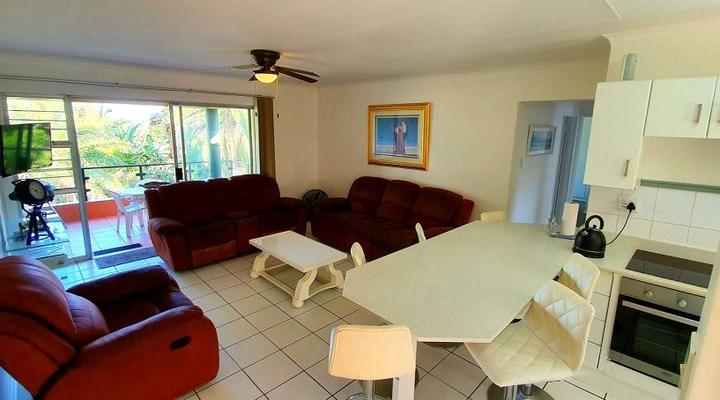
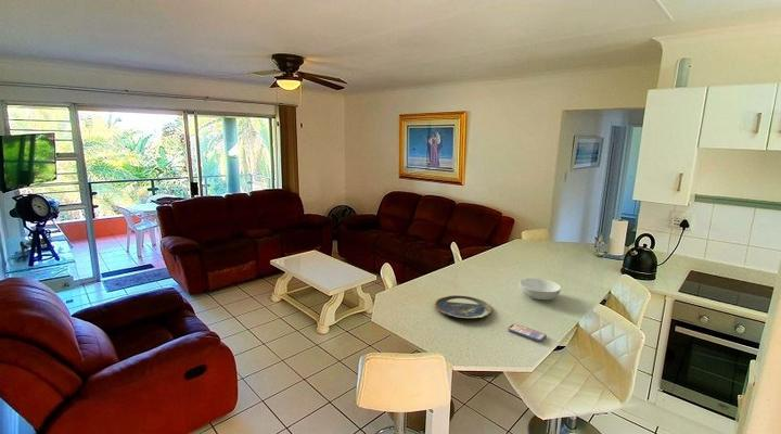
+ serving bowl [518,277,562,301]
+ plate [434,294,492,320]
+ smartphone [507,323,547,343]
